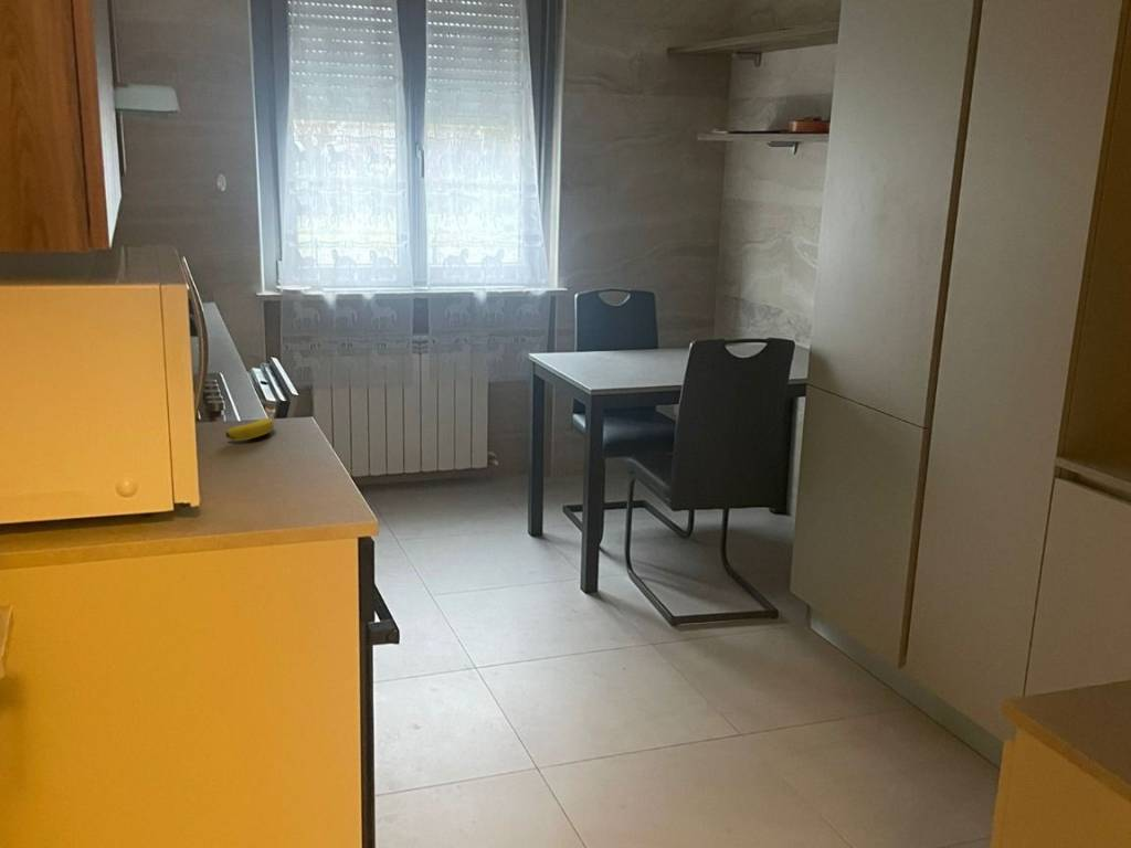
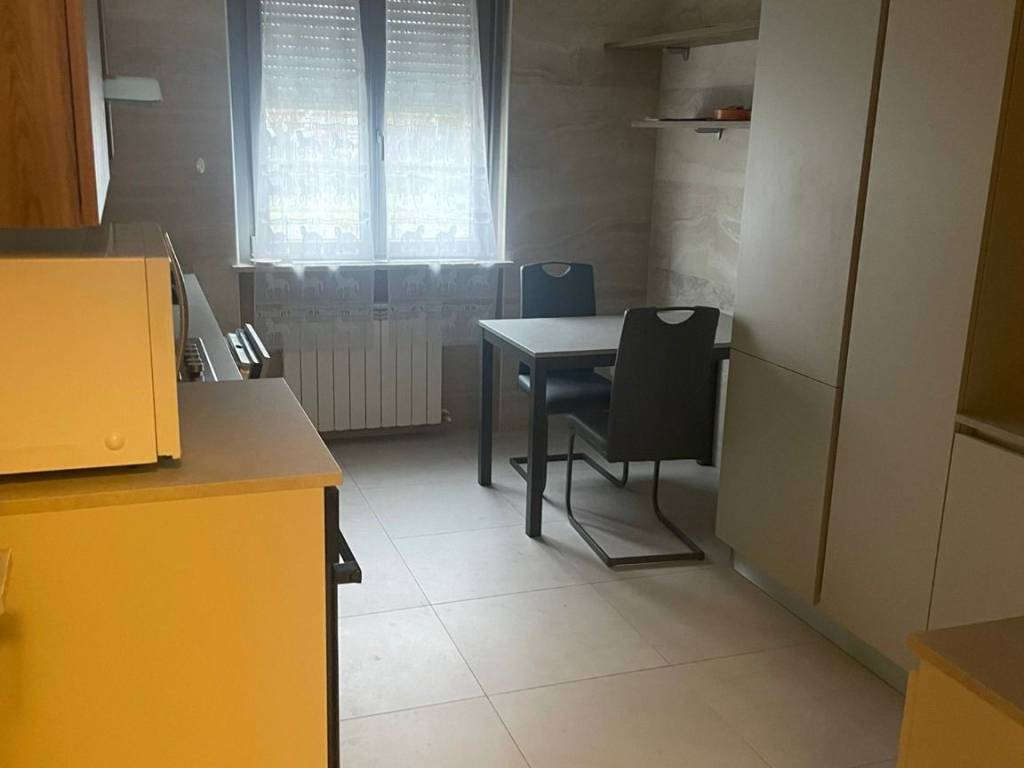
- banana [224,417,275,442]
